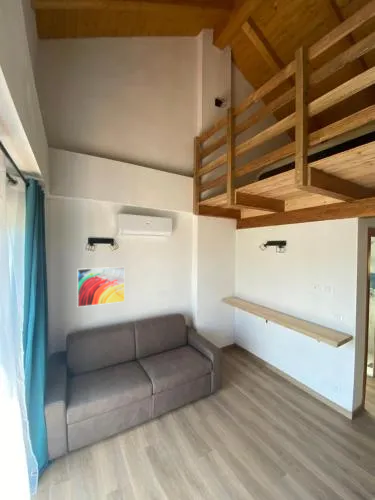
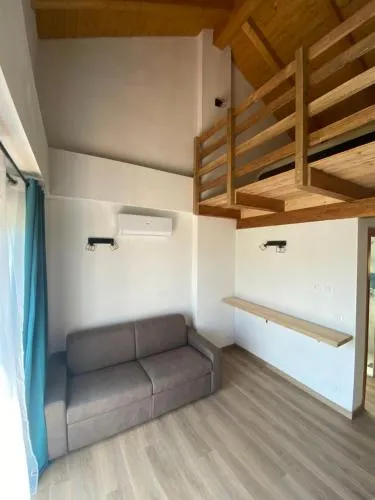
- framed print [76,266,126,308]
